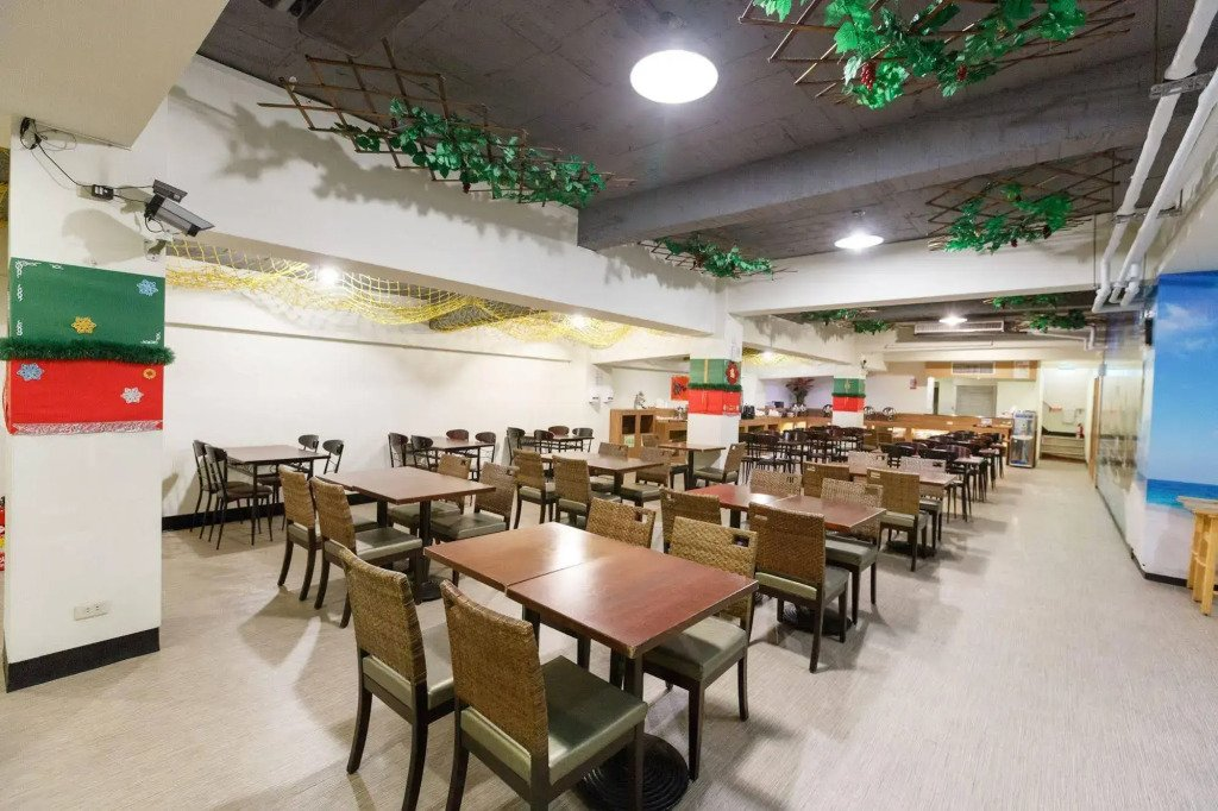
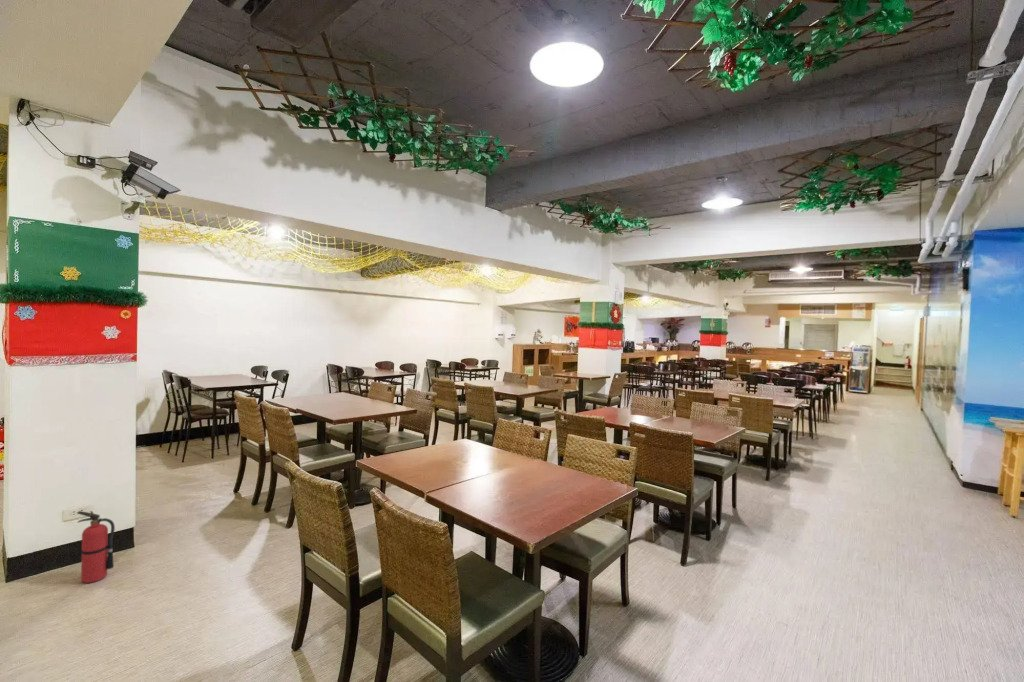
+ fire extinguisher [76,510,116,584]
